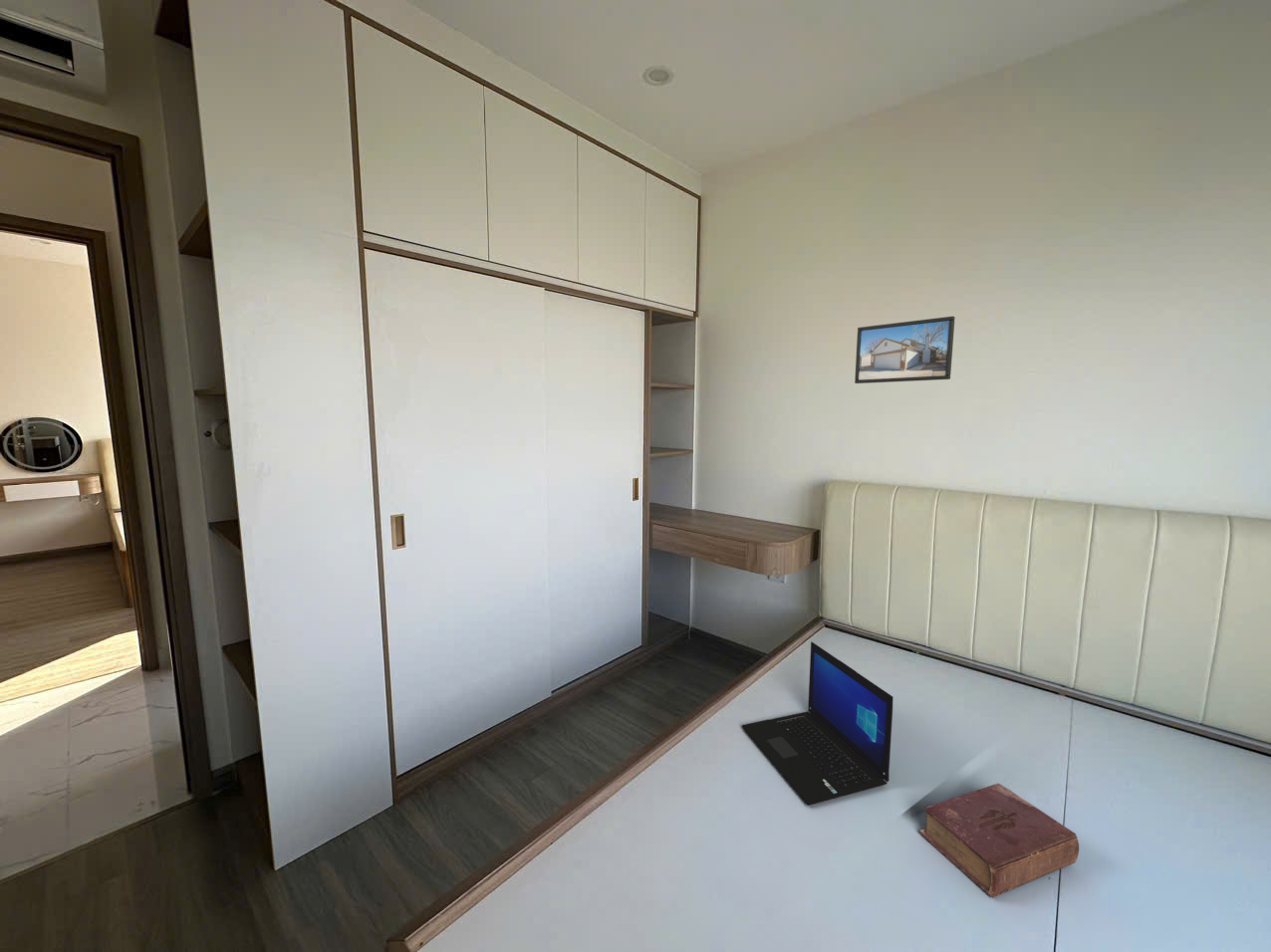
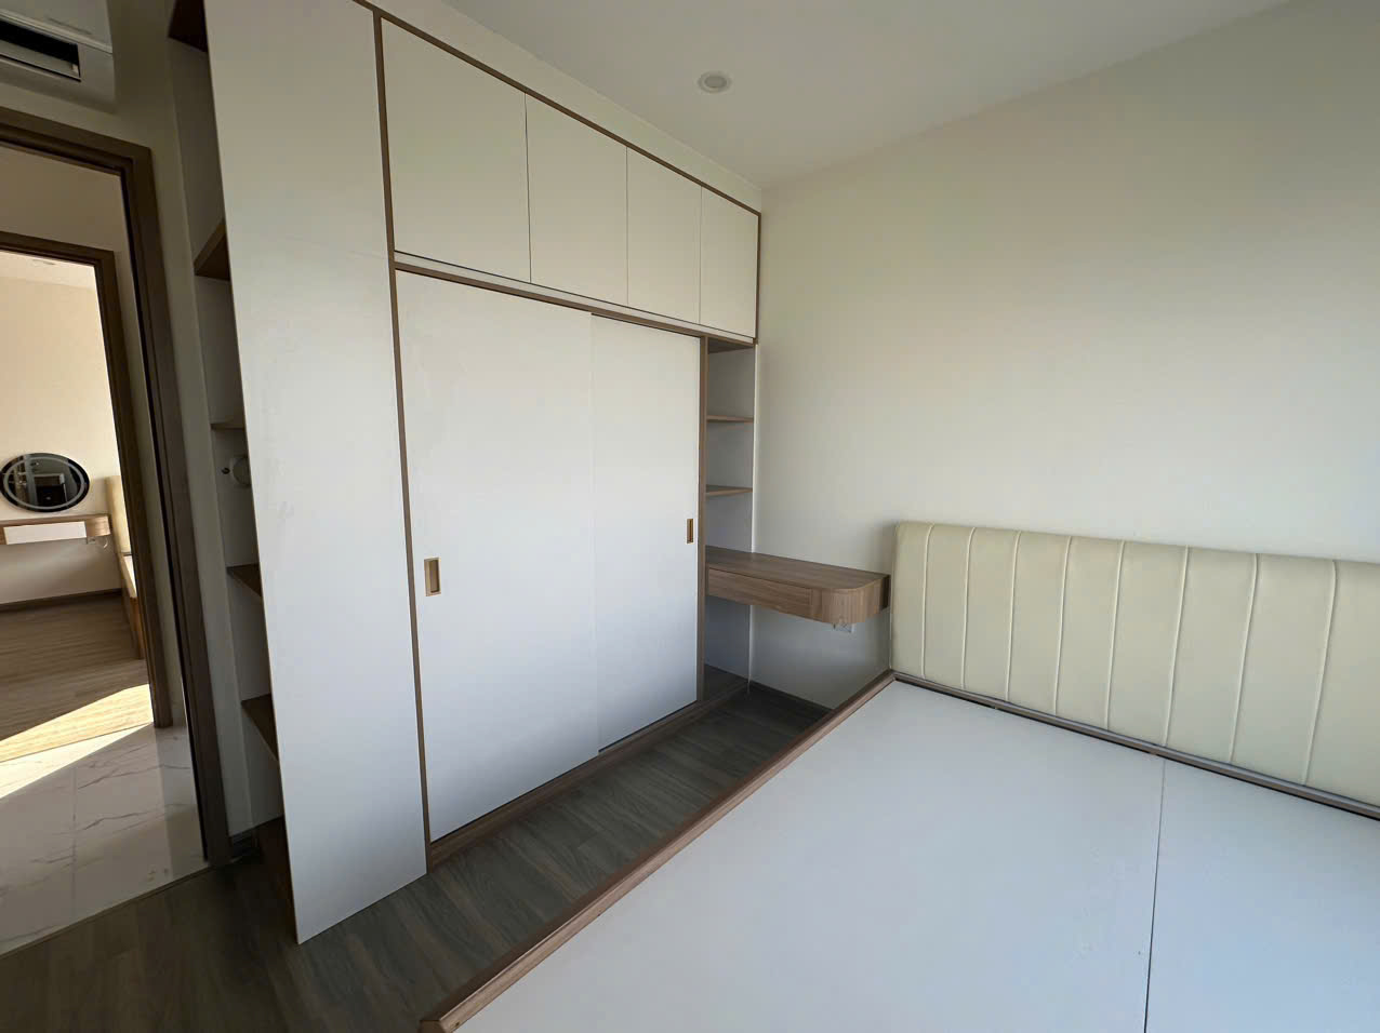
- book [918,783,1080,898]
- laptop [741,640,894,807]
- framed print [854,316,956,384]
